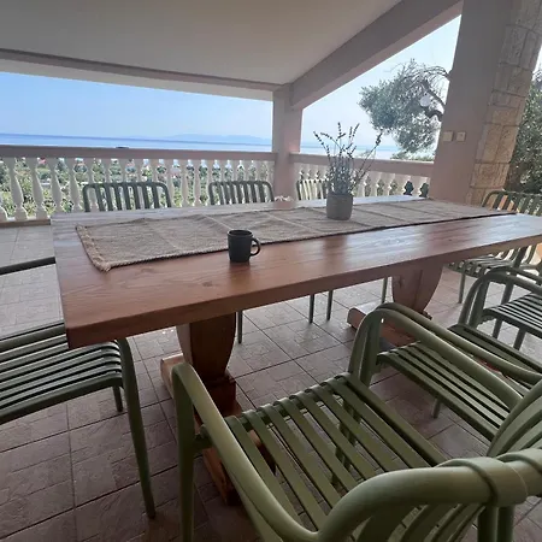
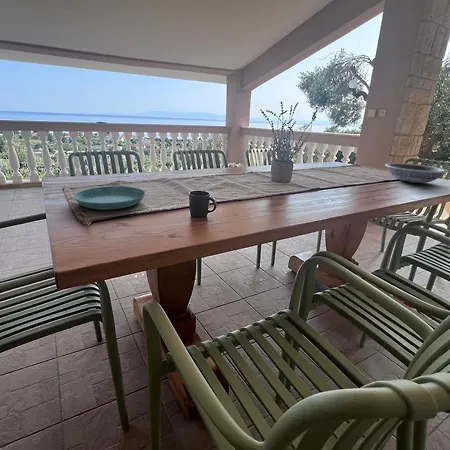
+ saucer [73,185,146,211]
+ bowl [384,162,449,184]
